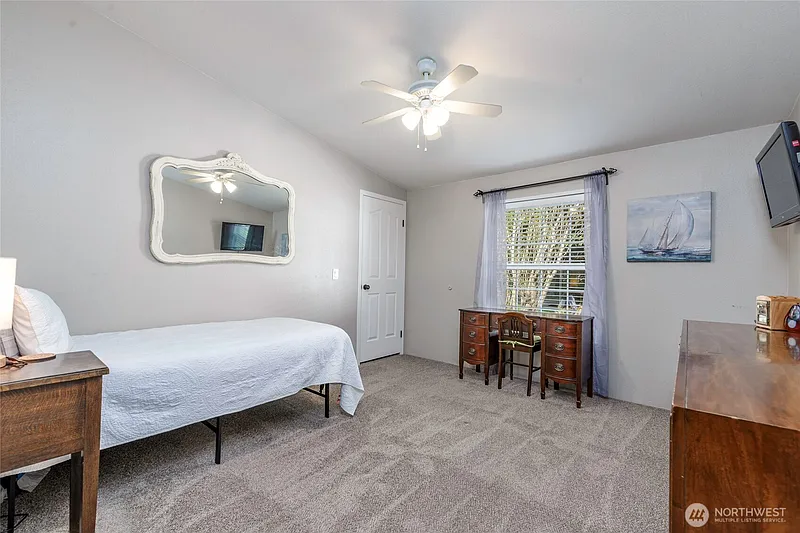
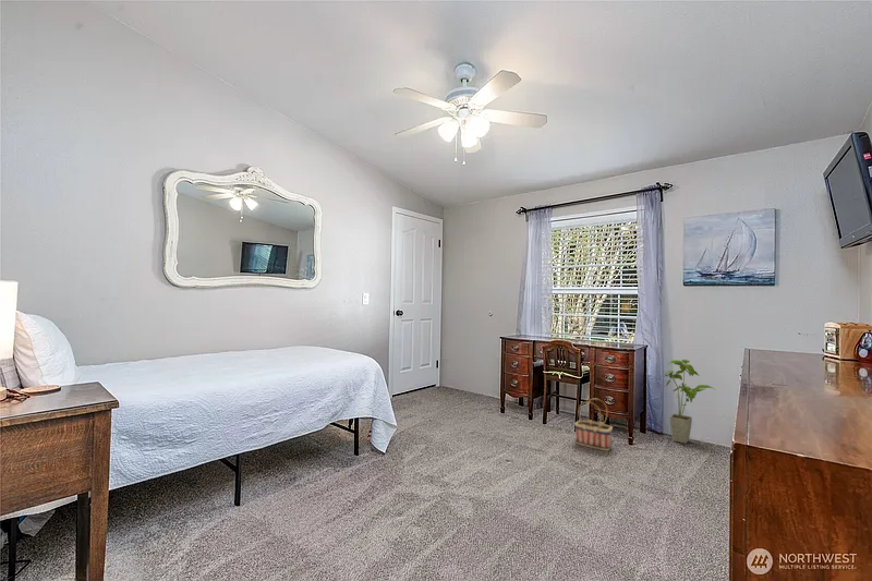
+ basket [573,398,614,451]
+ house plant [664,359,715,445]
